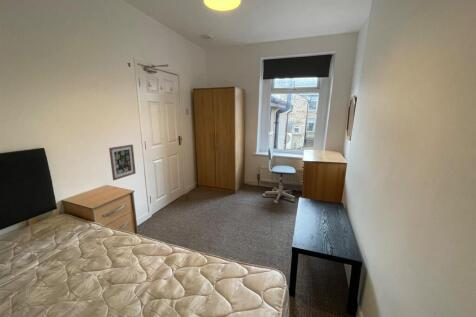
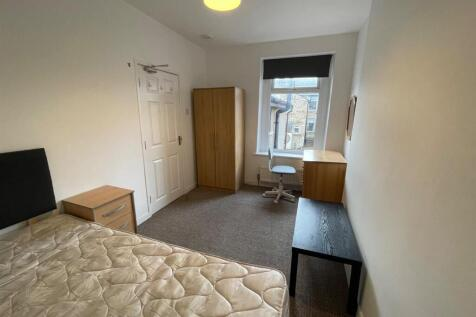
- wall art [108,143,137,181]
